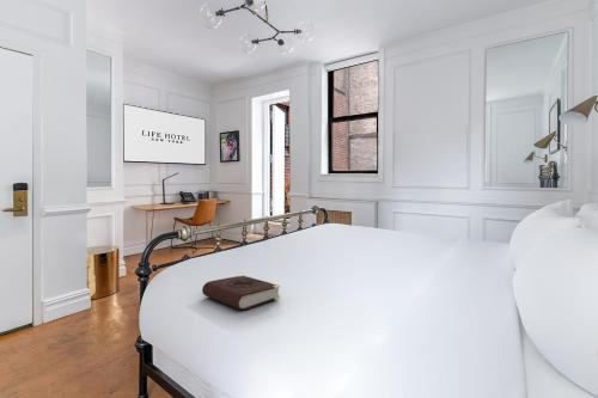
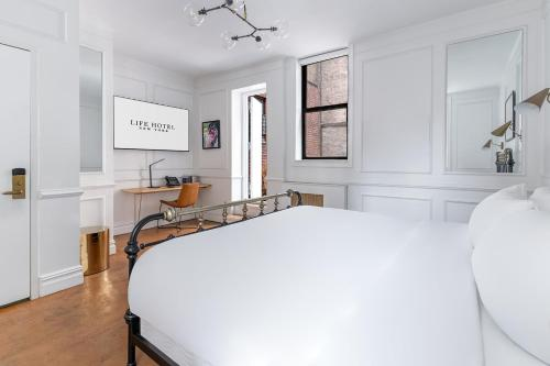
- book [201,274,281,311]
